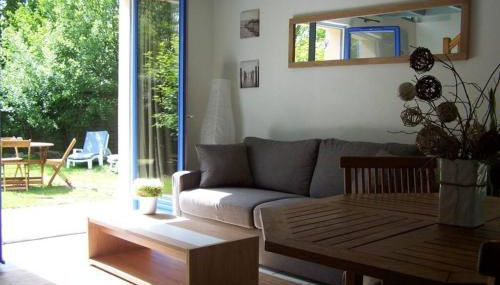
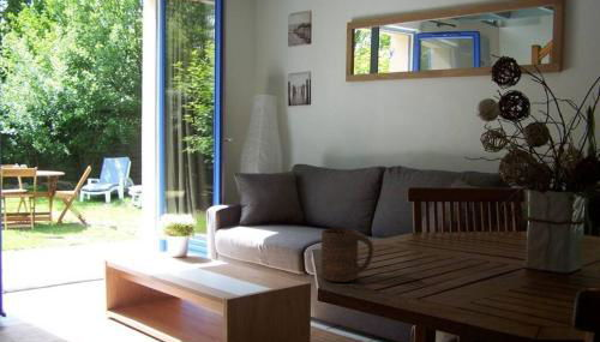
+ cup [320,228,374,283]
